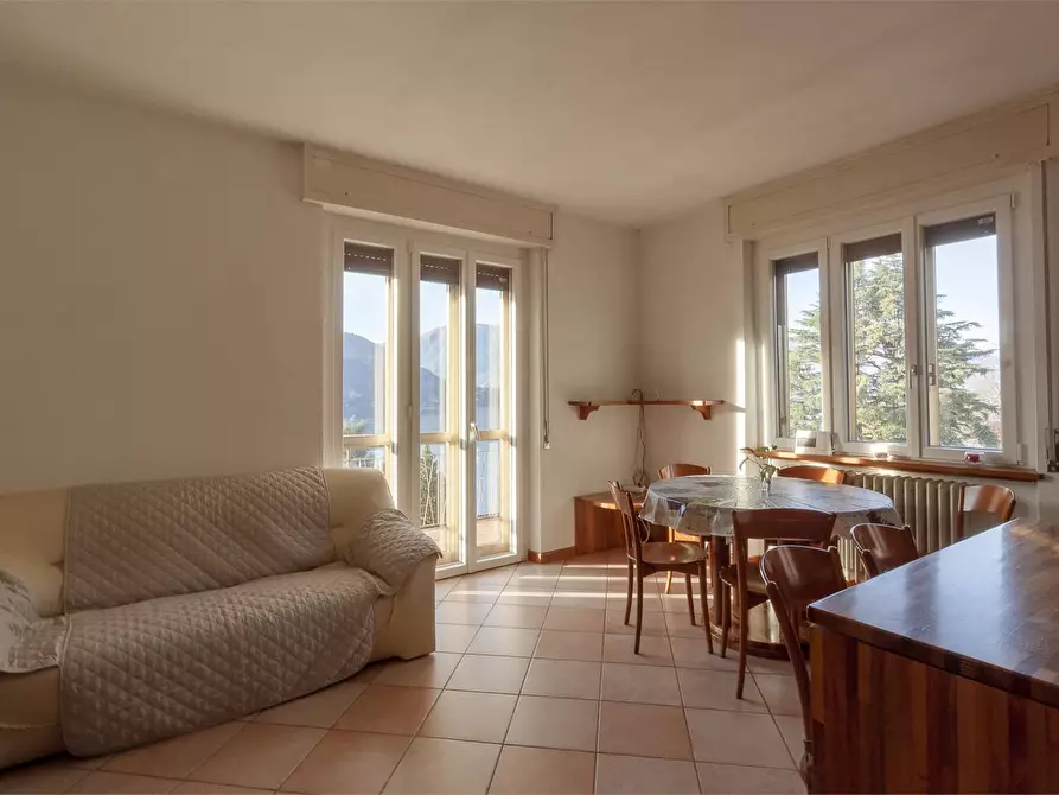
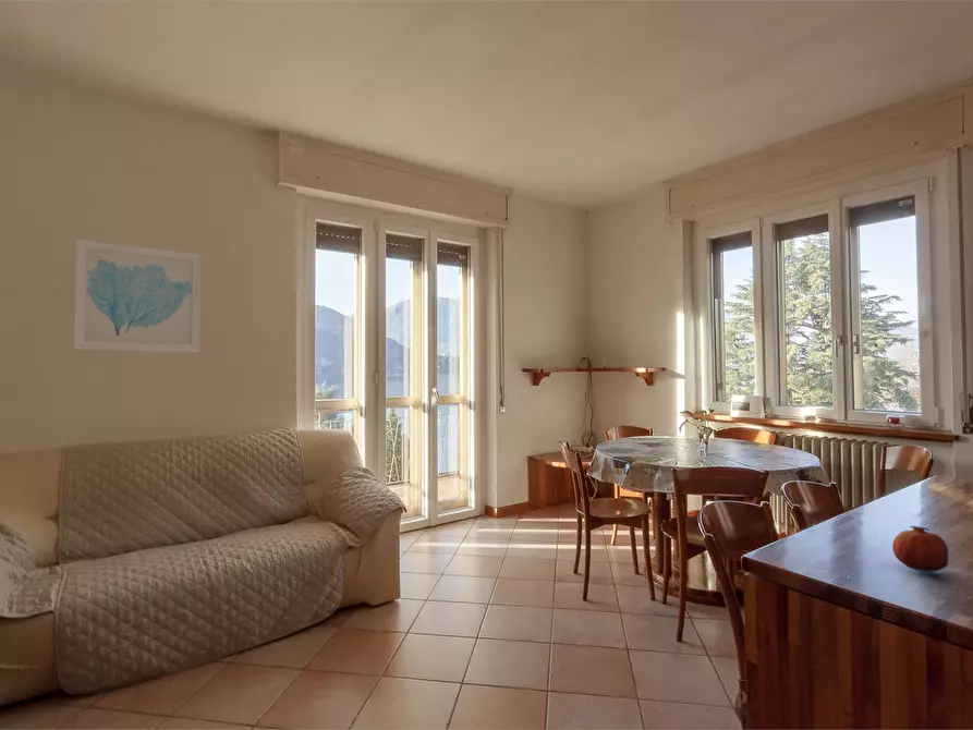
+ wall art [73,239,202,353]
+ fruit [891,525,949,573]
